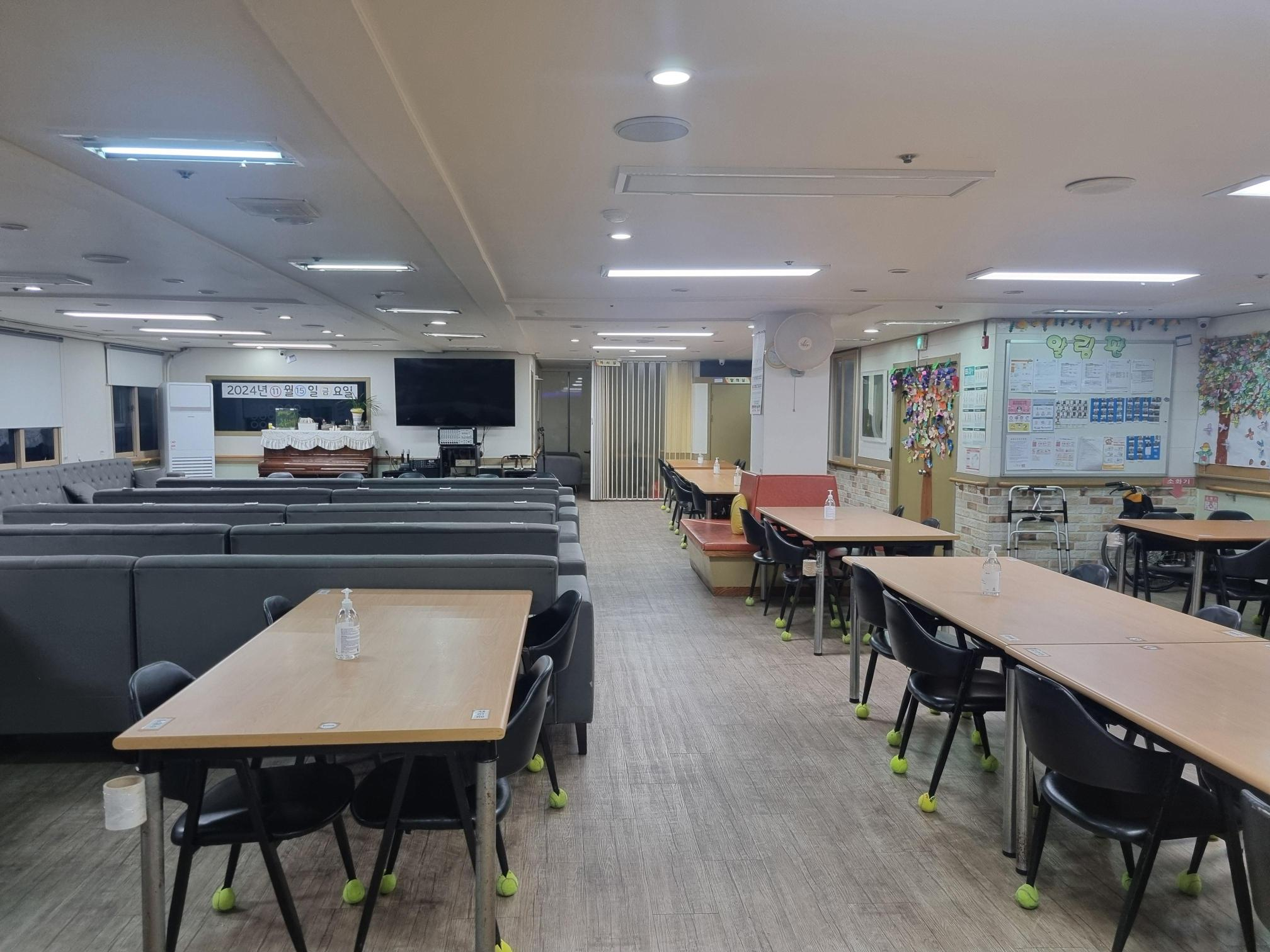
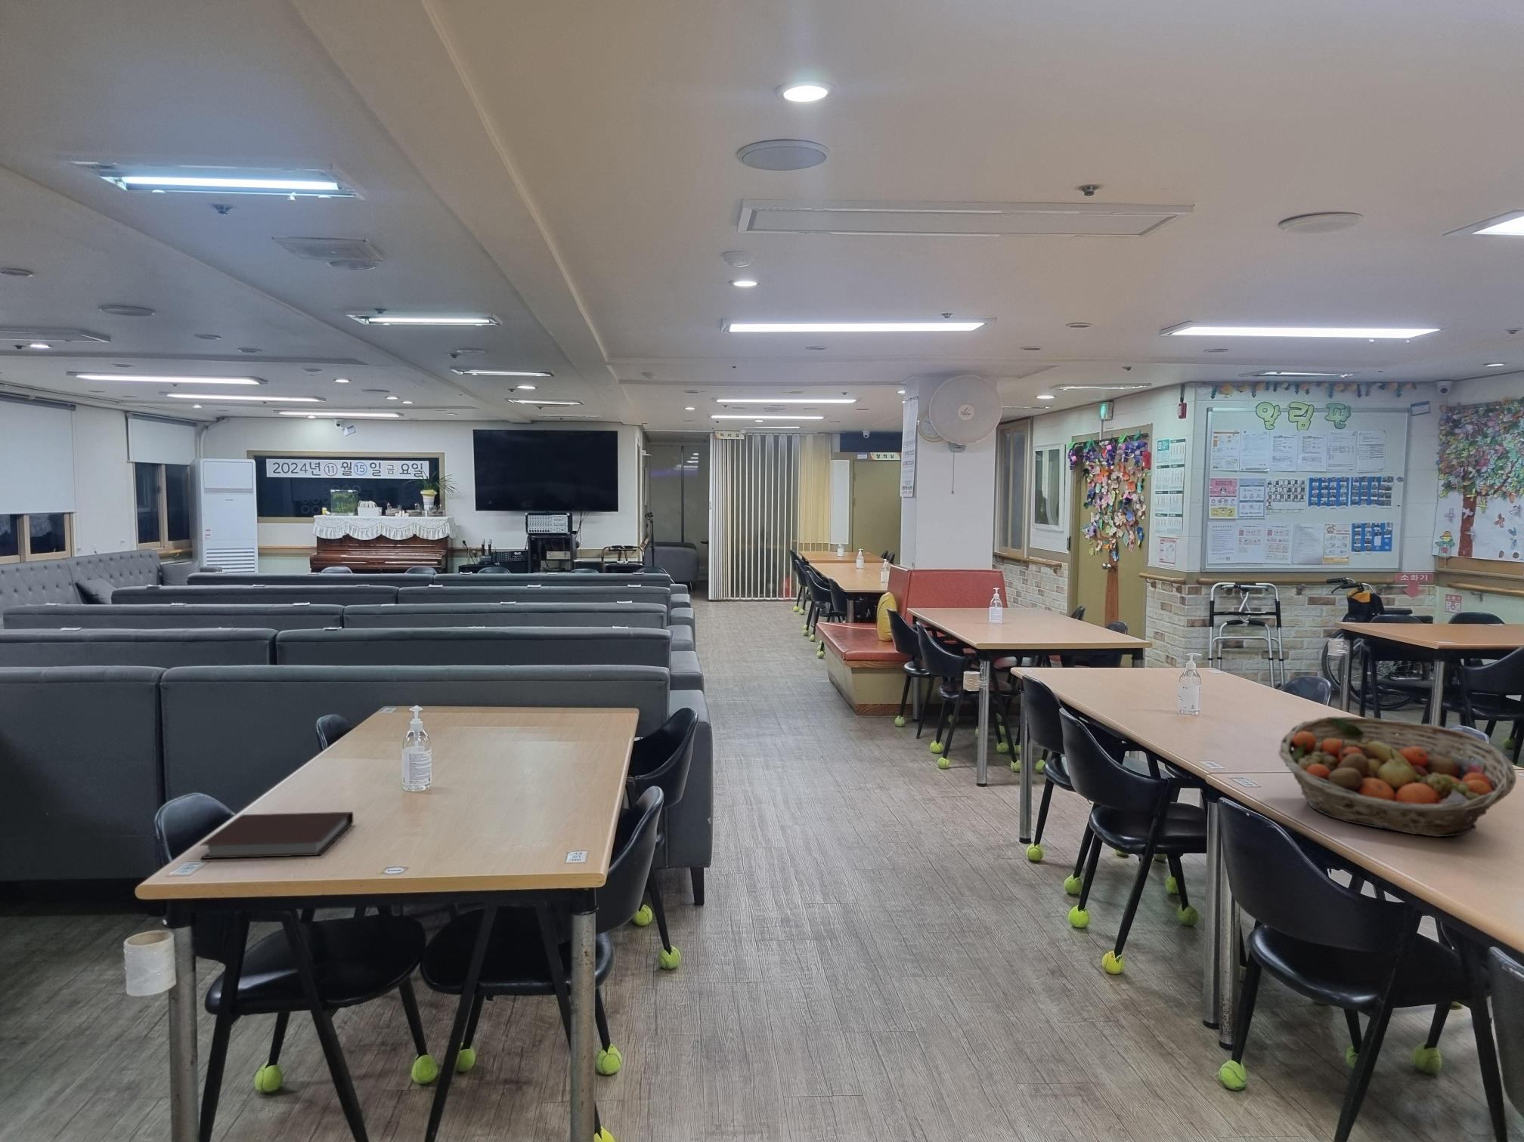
+ fruit basket [1278,716,1517,837]
+ notebook [199,811,354,860]
